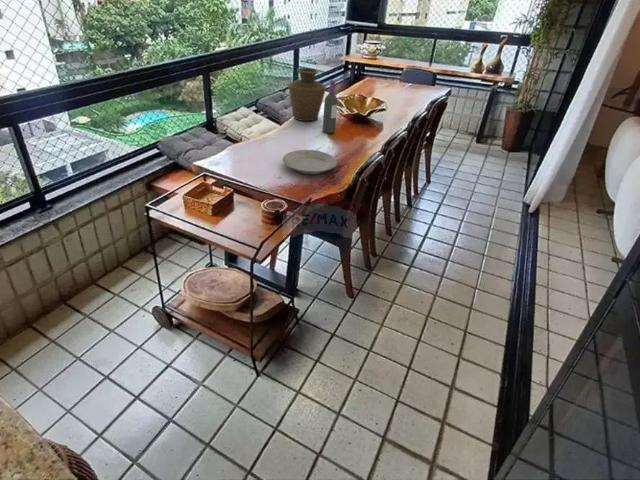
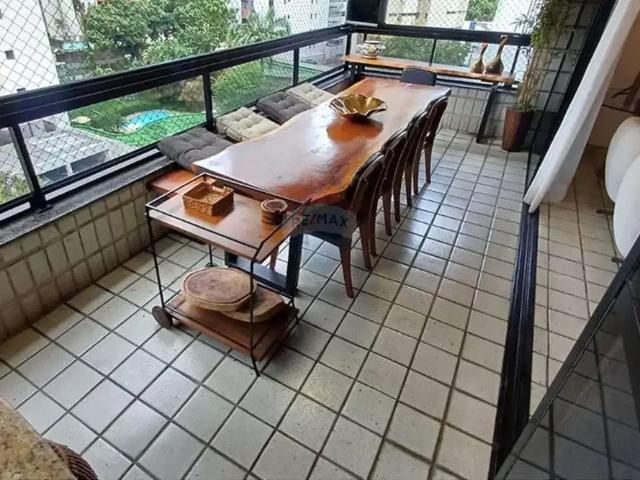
- vase [287,67,327,122]
- wine bottle [321,79,339,134]
- plate [282,149,338,175]
